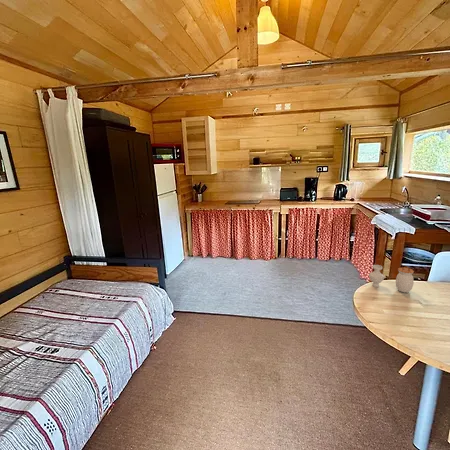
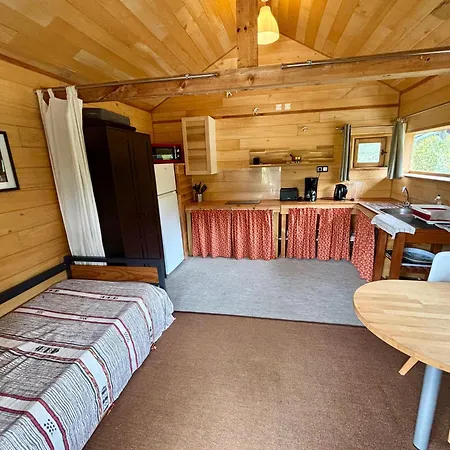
- jar [368,264,415,293]
